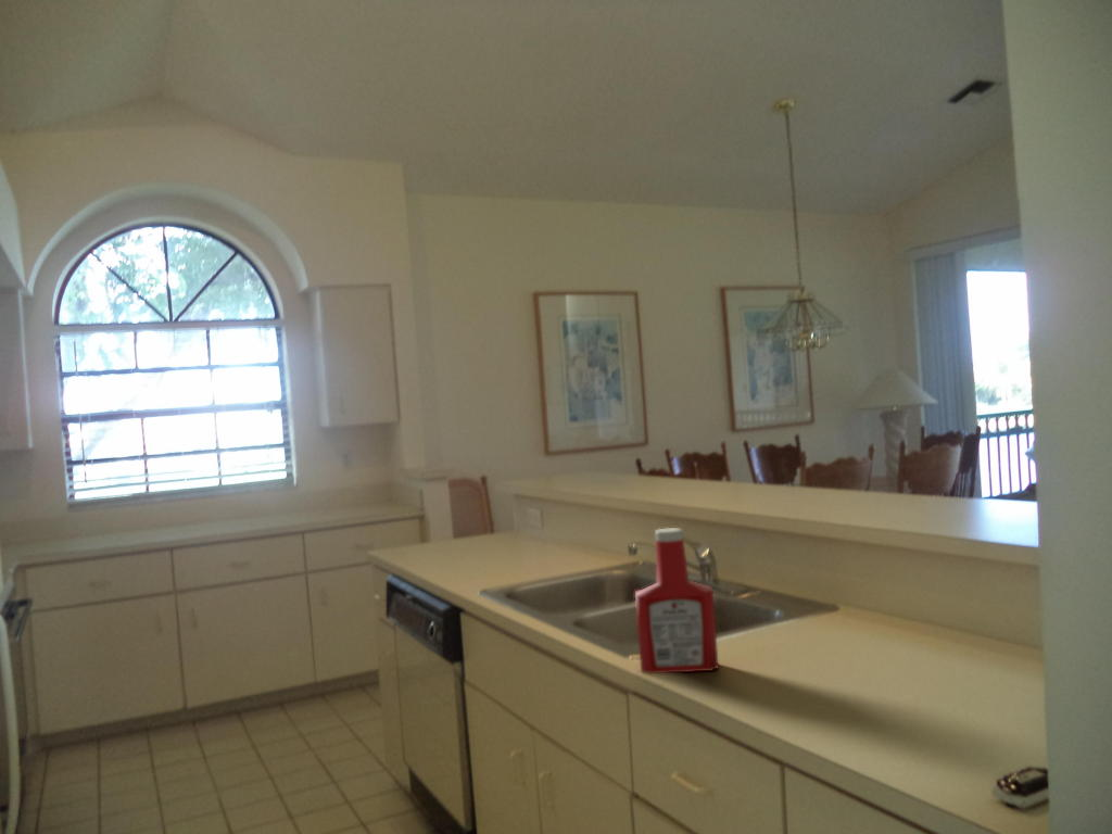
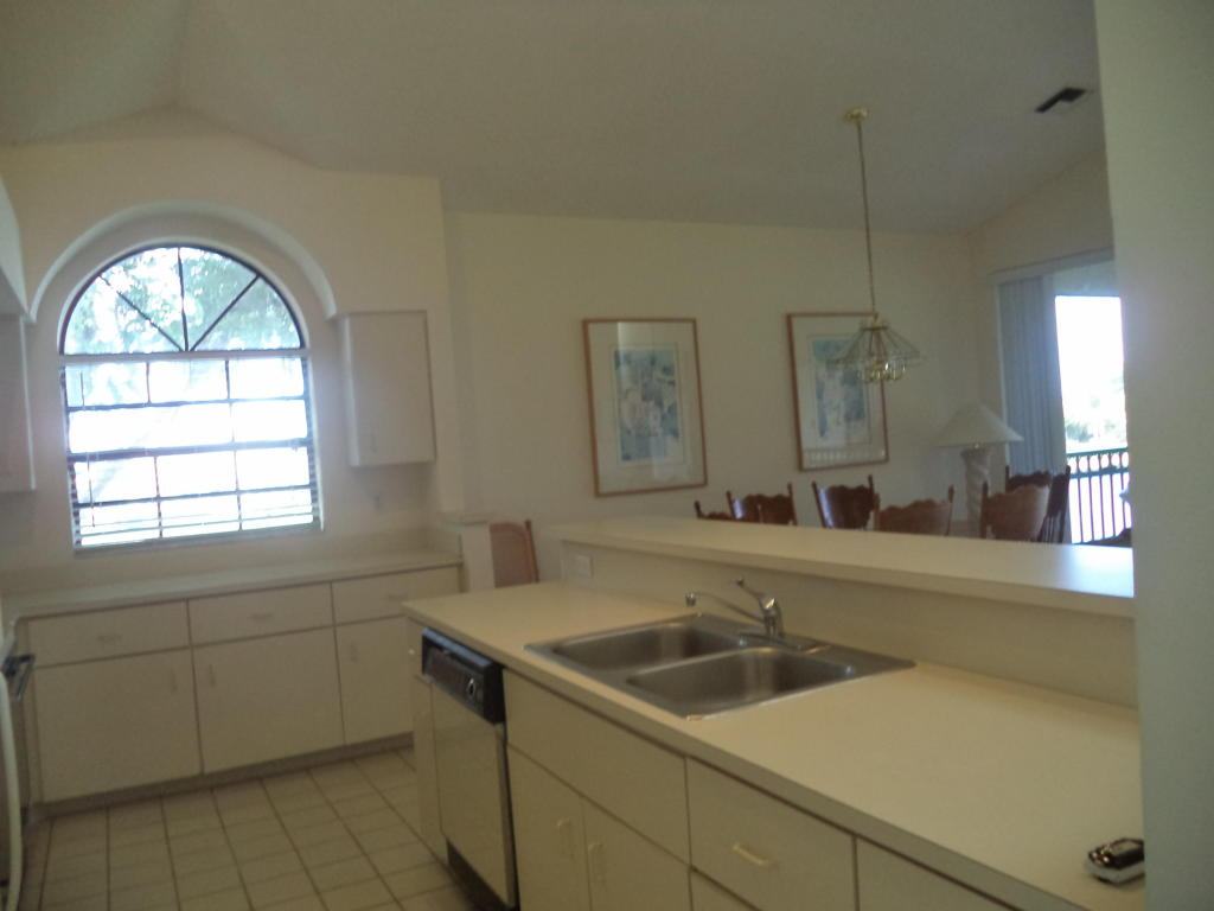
- soap bottle [634,527,720,674]
